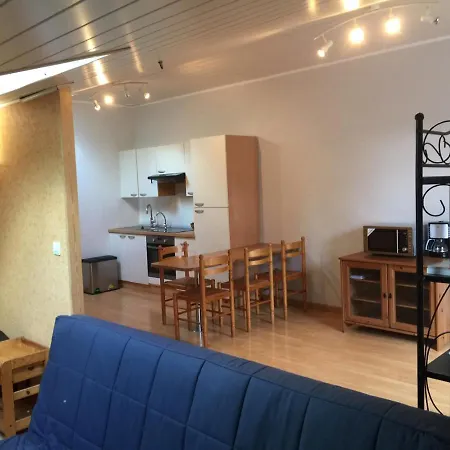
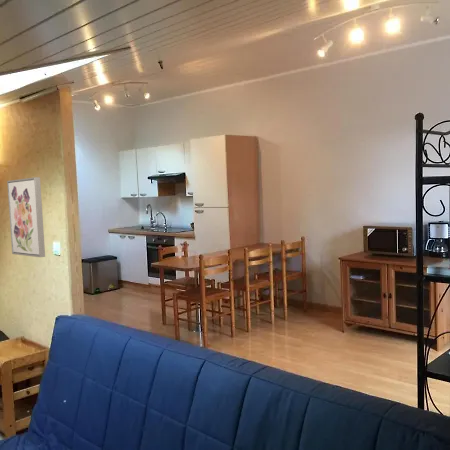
+ wall art [6,176,46,258]
